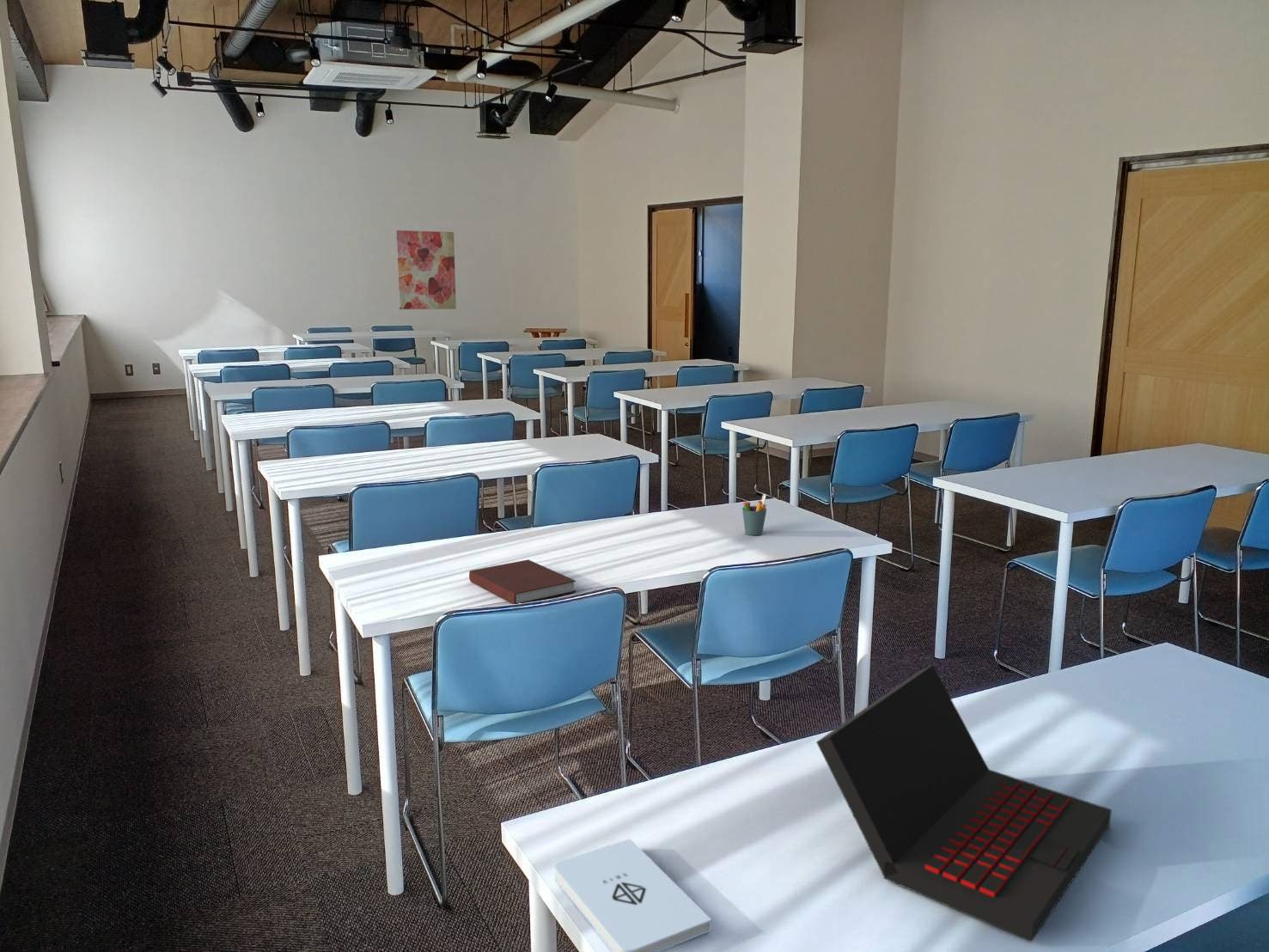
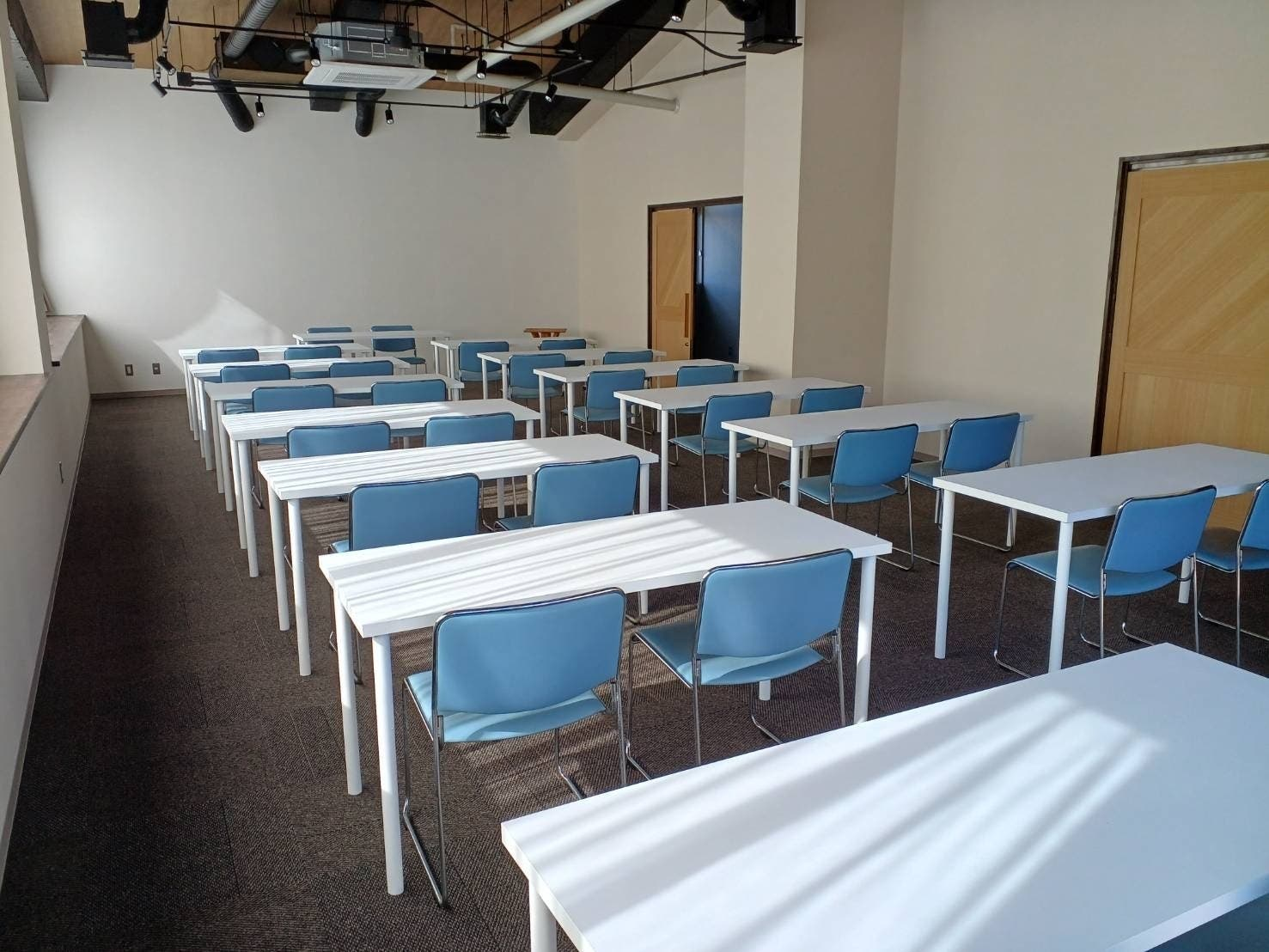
- notebook [468,558,577,605]
- pen holder [741,493,767,536]
- notepad [553,838,712,952]
- wall art [395,229,457,310]
- laptop [815,664,1113,943]
